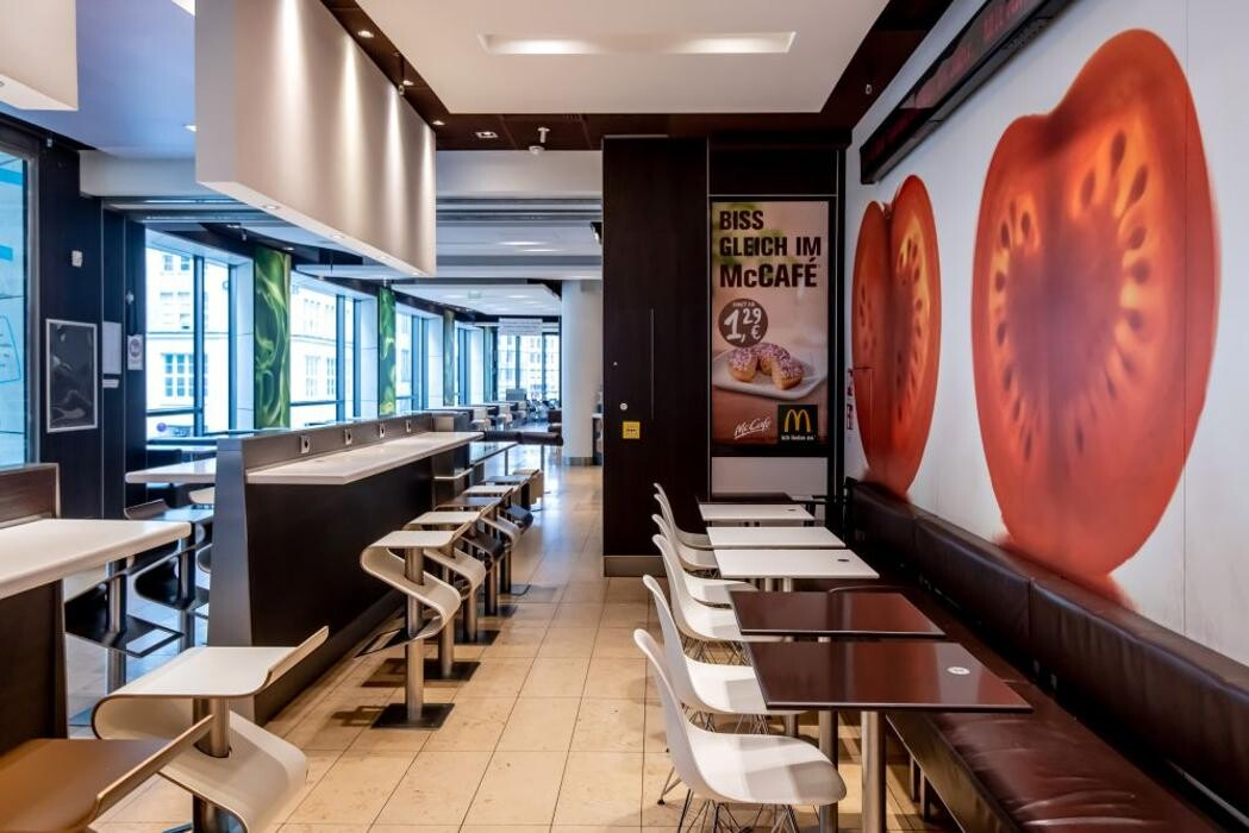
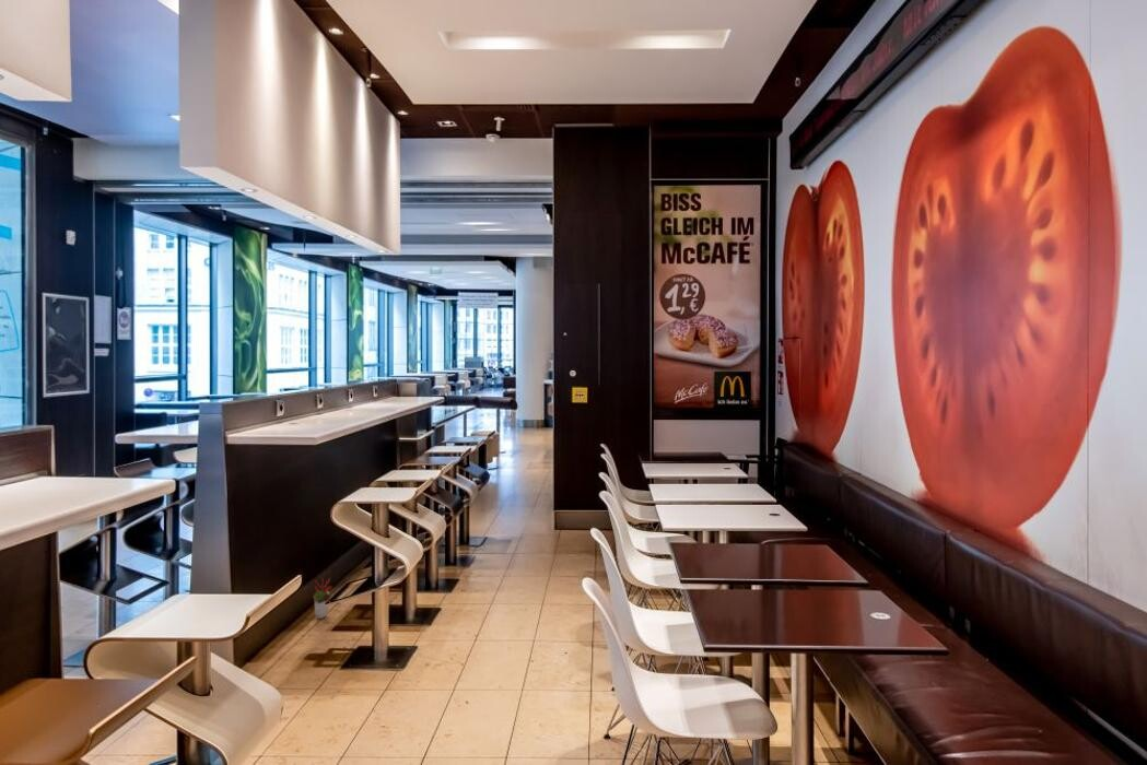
+ decorative plant [312,577,332,620]
